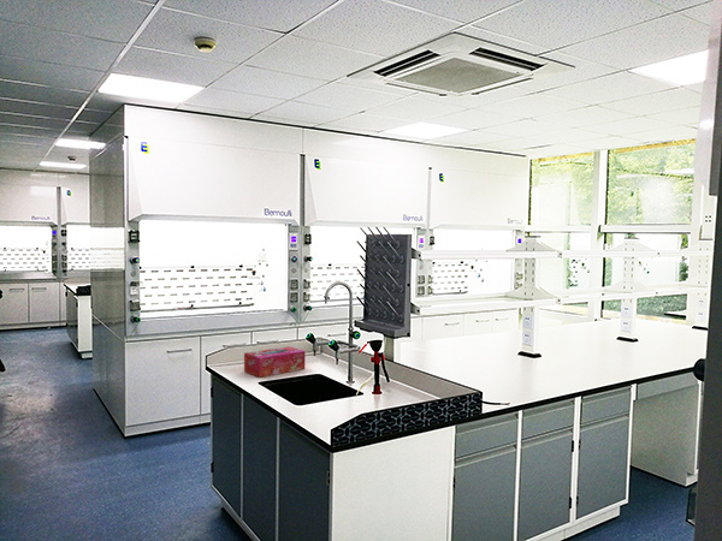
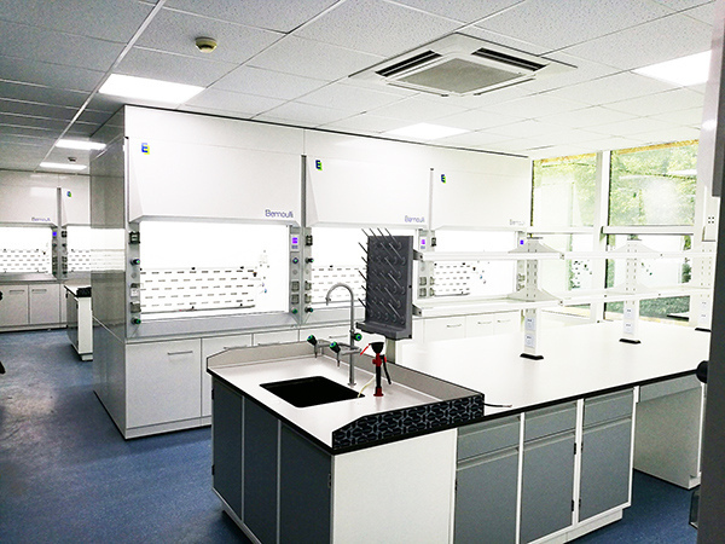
- tissue box [243,345,307,379]
